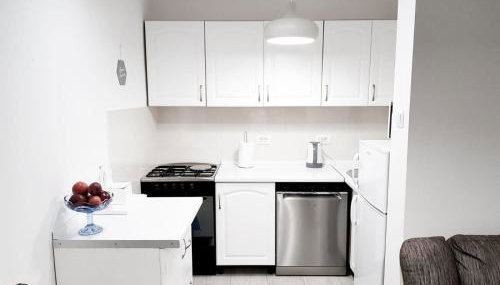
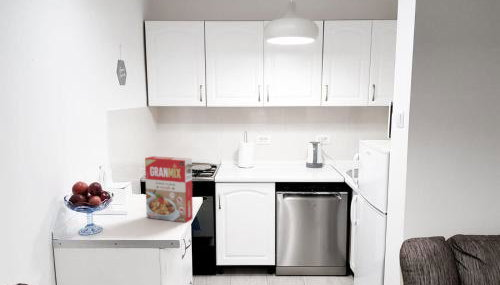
+ cereal box [144,155,194,224]
